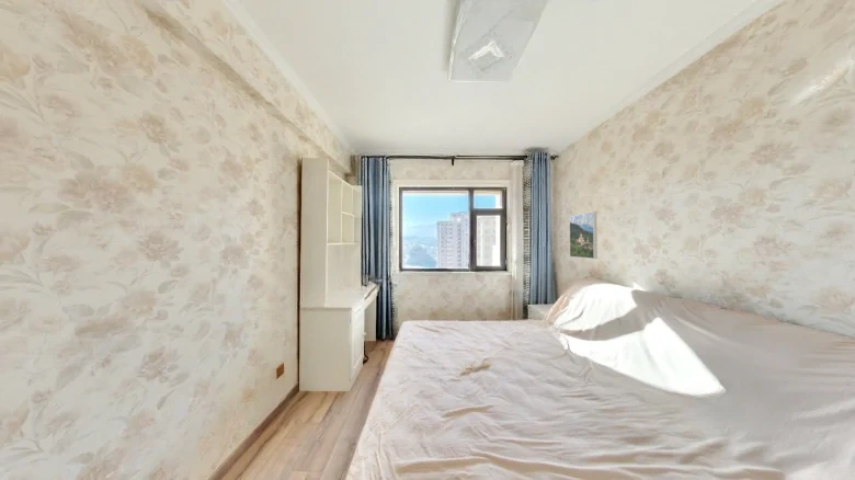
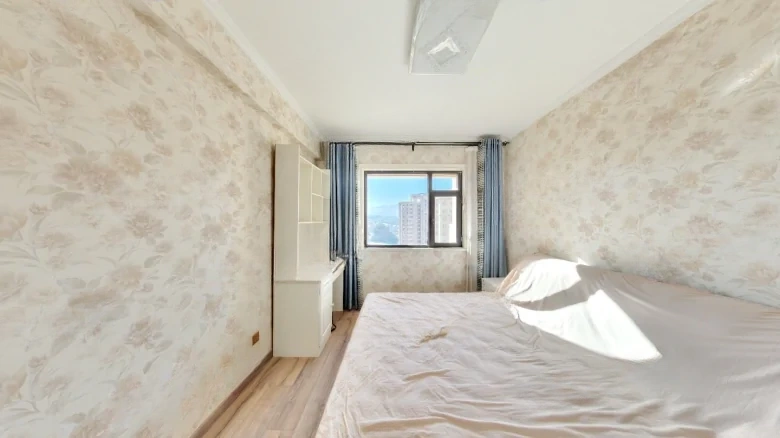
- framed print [569,210,598,260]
